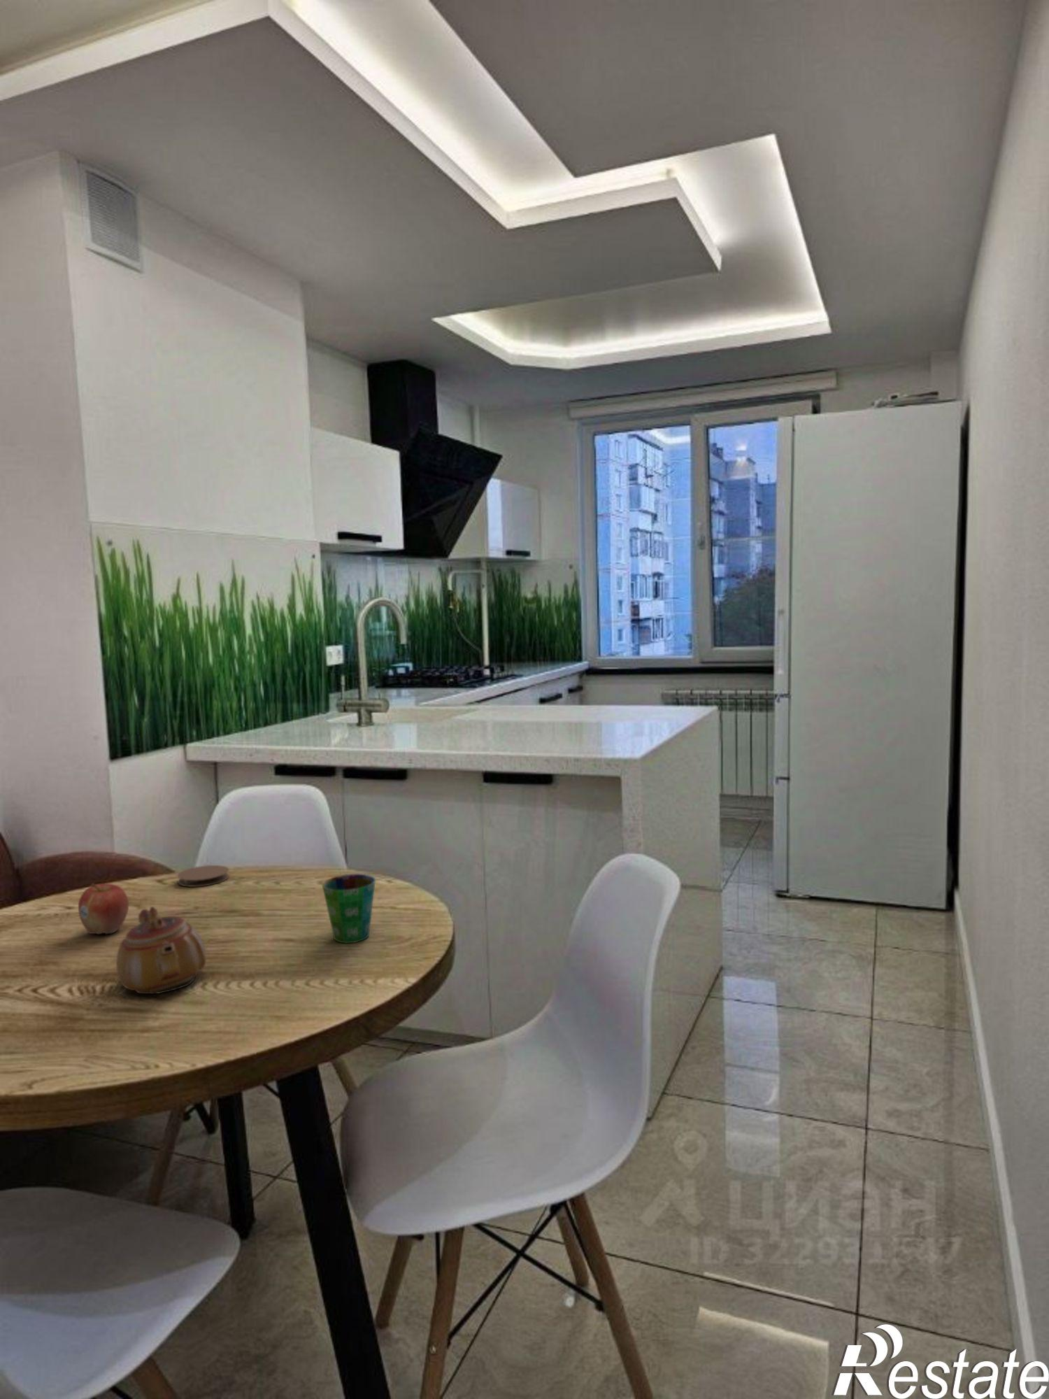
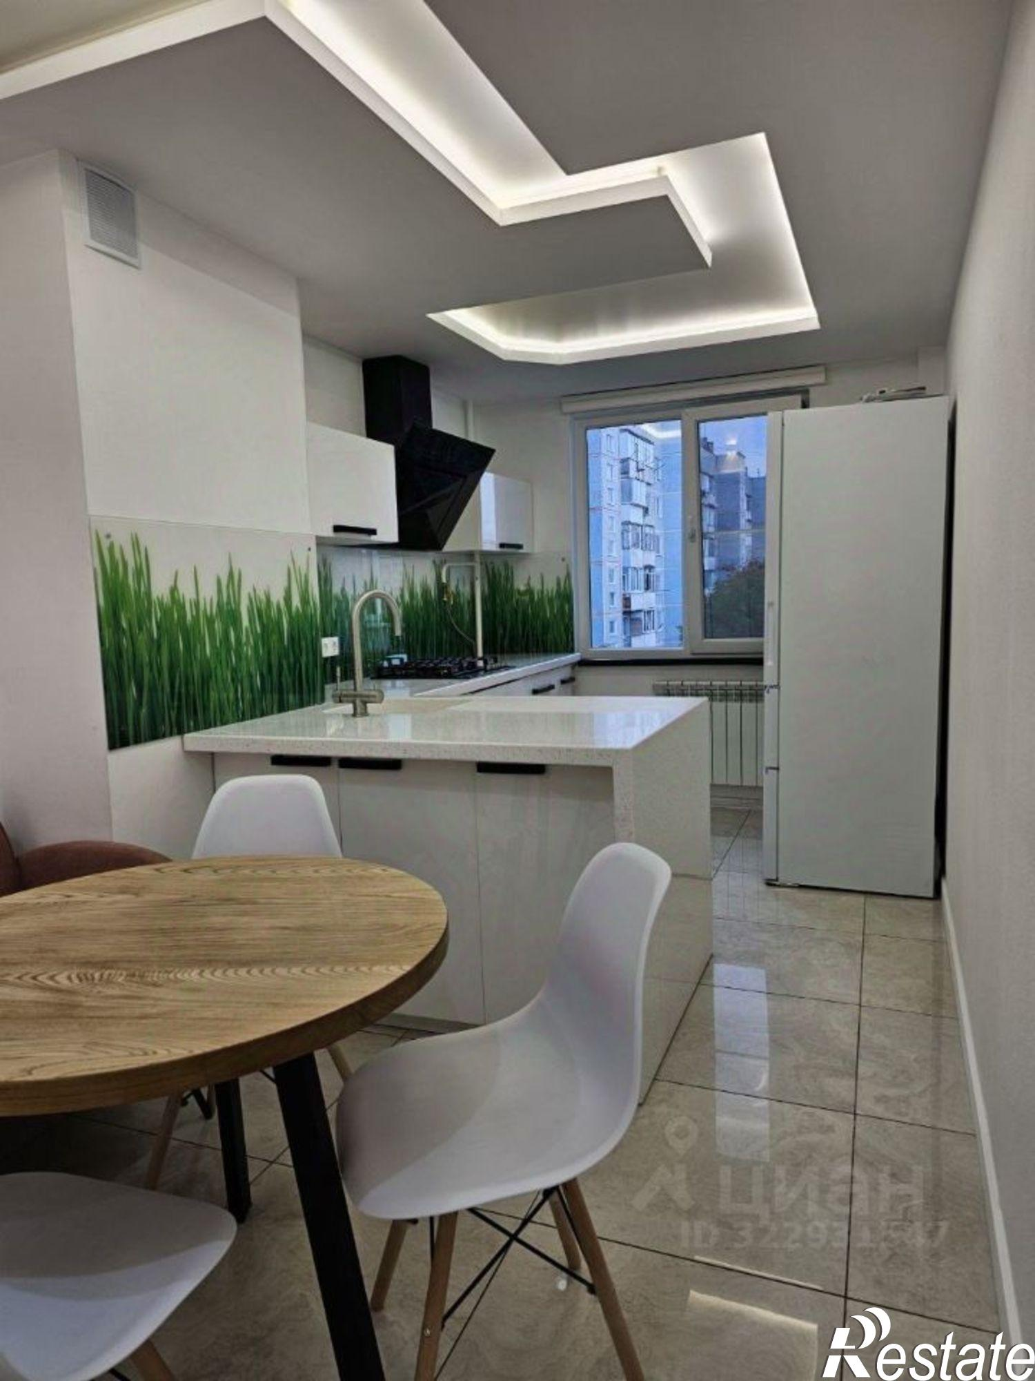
- fruit [77,882,129,935]
- coaster [177,865,230,888]
- teapot [116,905,207,995]
- cup [321,874,376,944]
